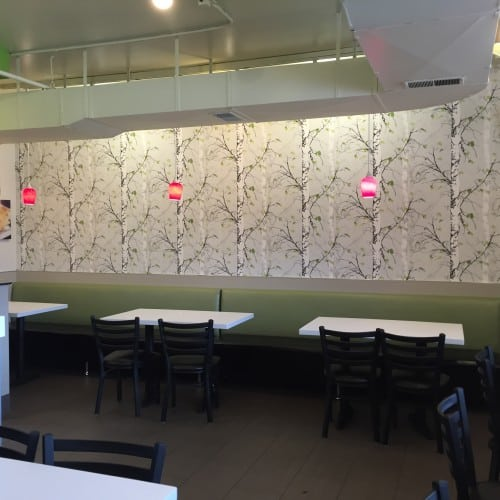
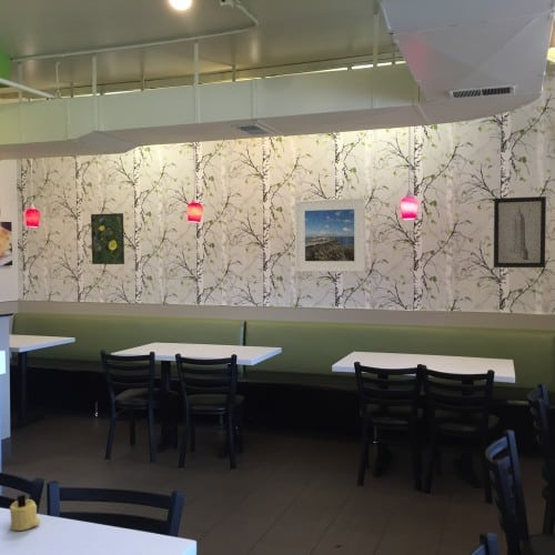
+ wall art [493,195,547,269]
+ candle [9,494,41,532]
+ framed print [294,198,366,273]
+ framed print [90,212,125,265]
